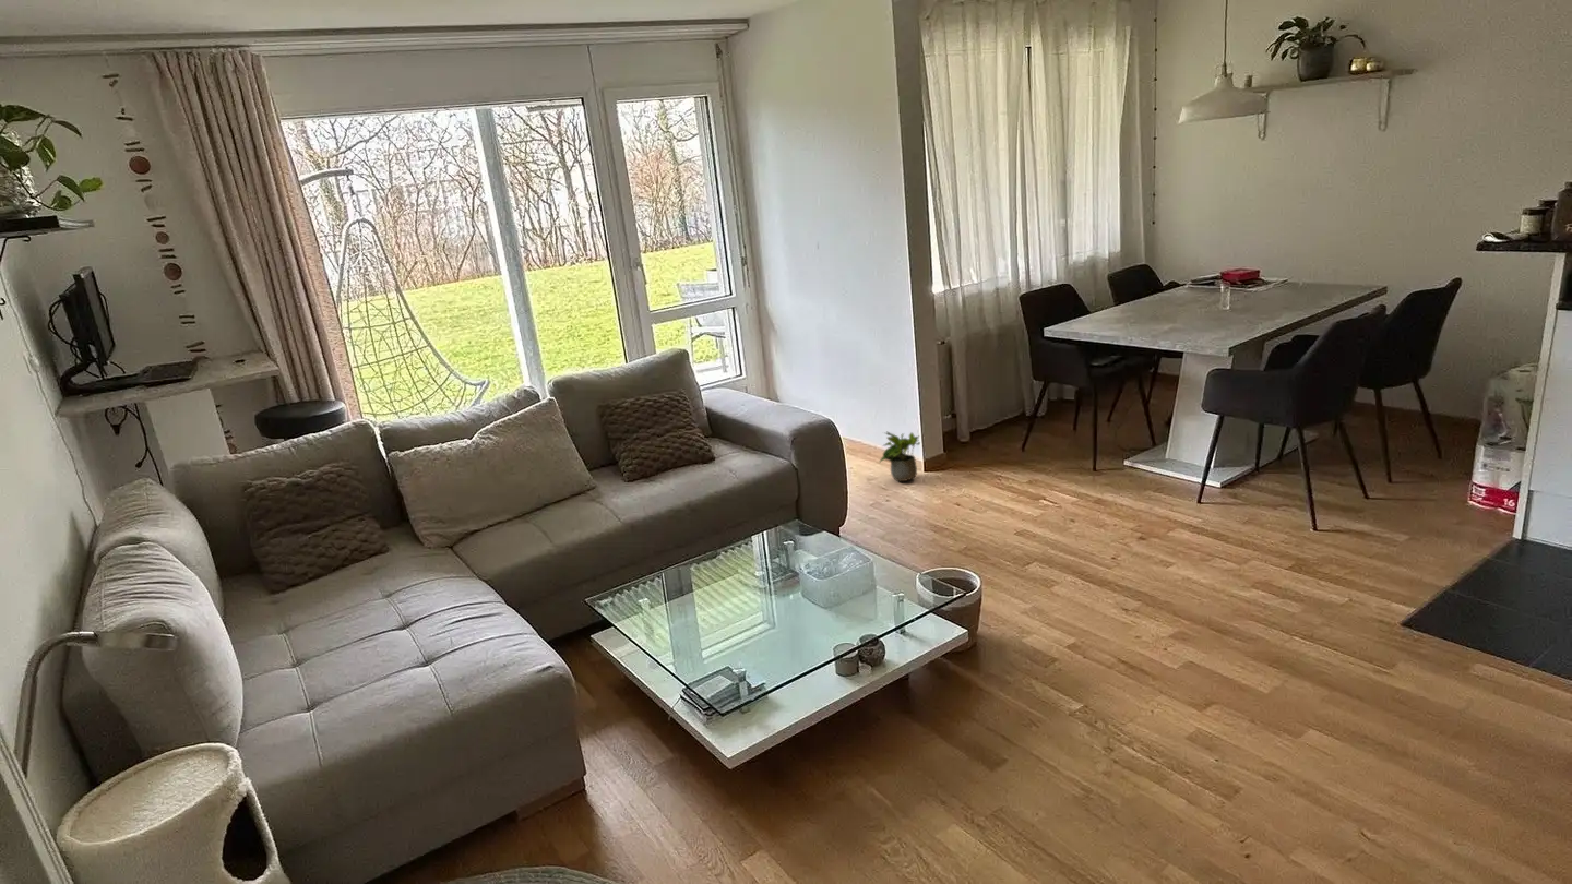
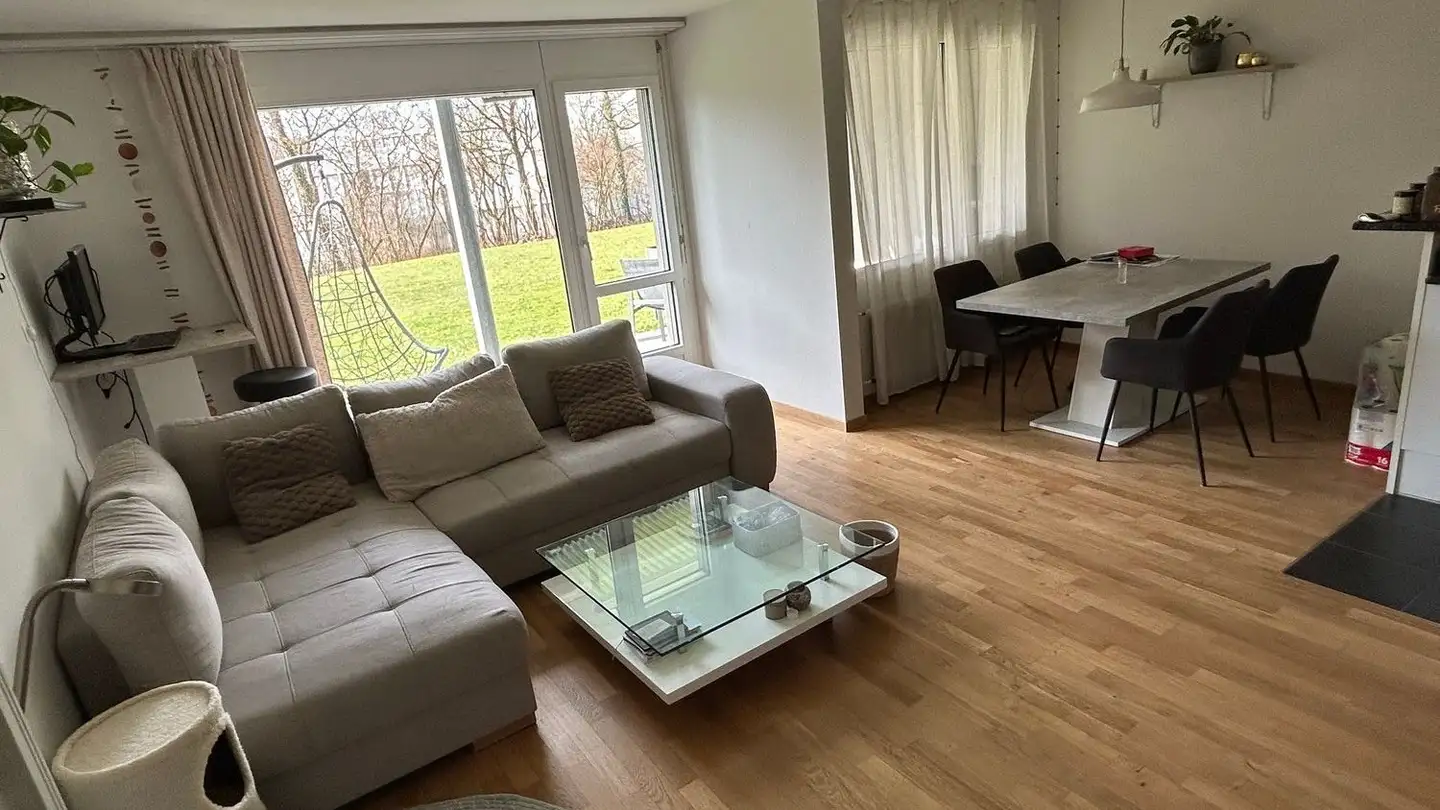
- potted plant [878,431,921,483]
